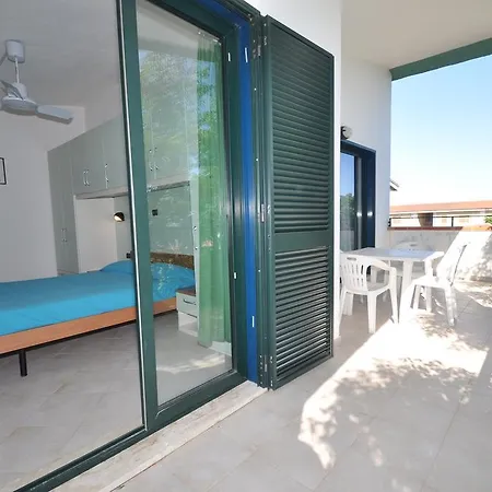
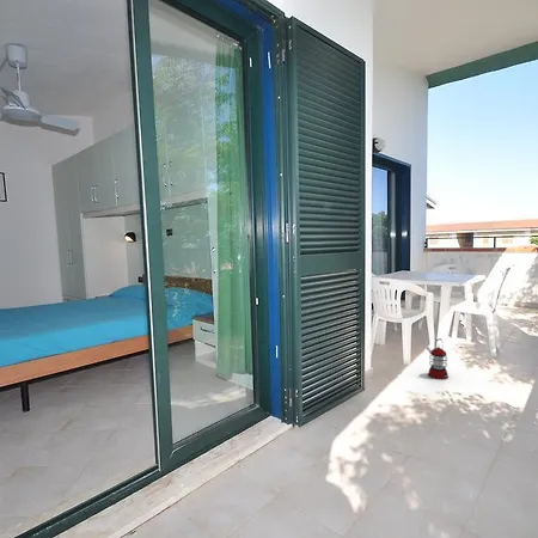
+ lantern [427,337,450,380]
